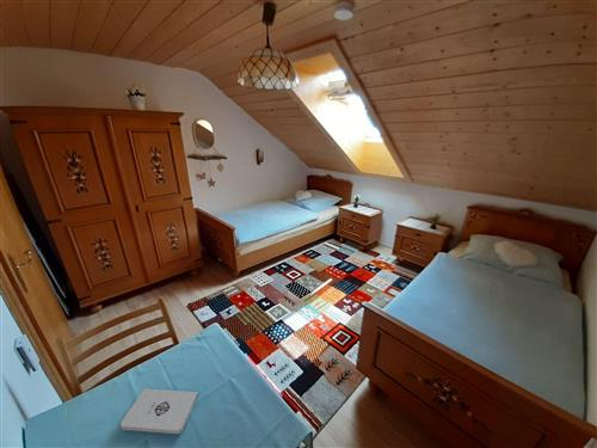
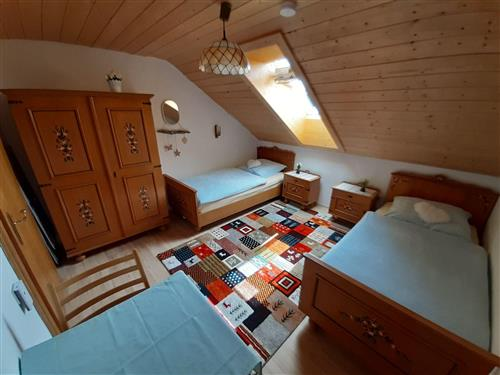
- notepad [119,387,199,435]
